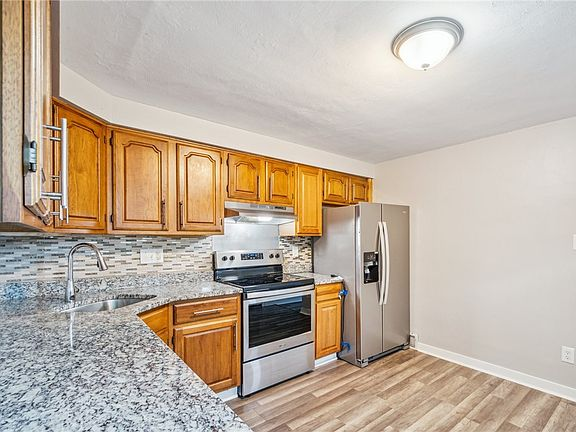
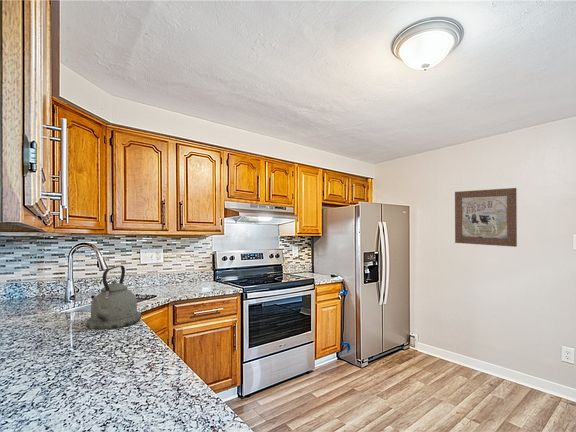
+ wall art [454,187,518,248]
+ kettle [85,265,142,331]
